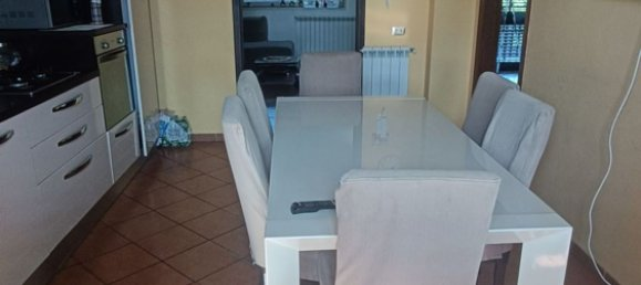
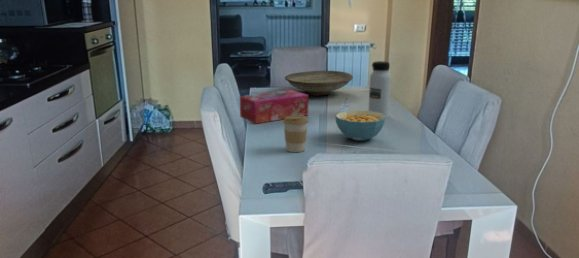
+ coffee cup [282,116,309,153]
+ tissue box [239,89,309,125]
+ cereal bowl [334,109,386,142]
+ water bottle [368,60,392,119]
+ decorative bowl [284,70,354,97]
